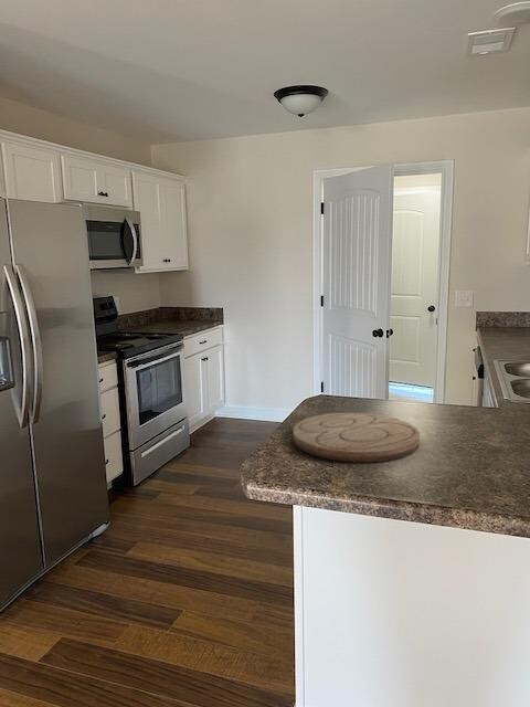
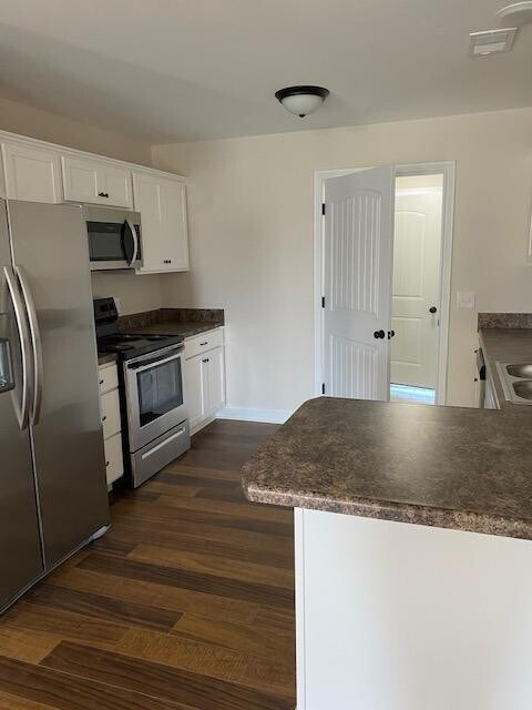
- cutting board [293,412,421,463]
